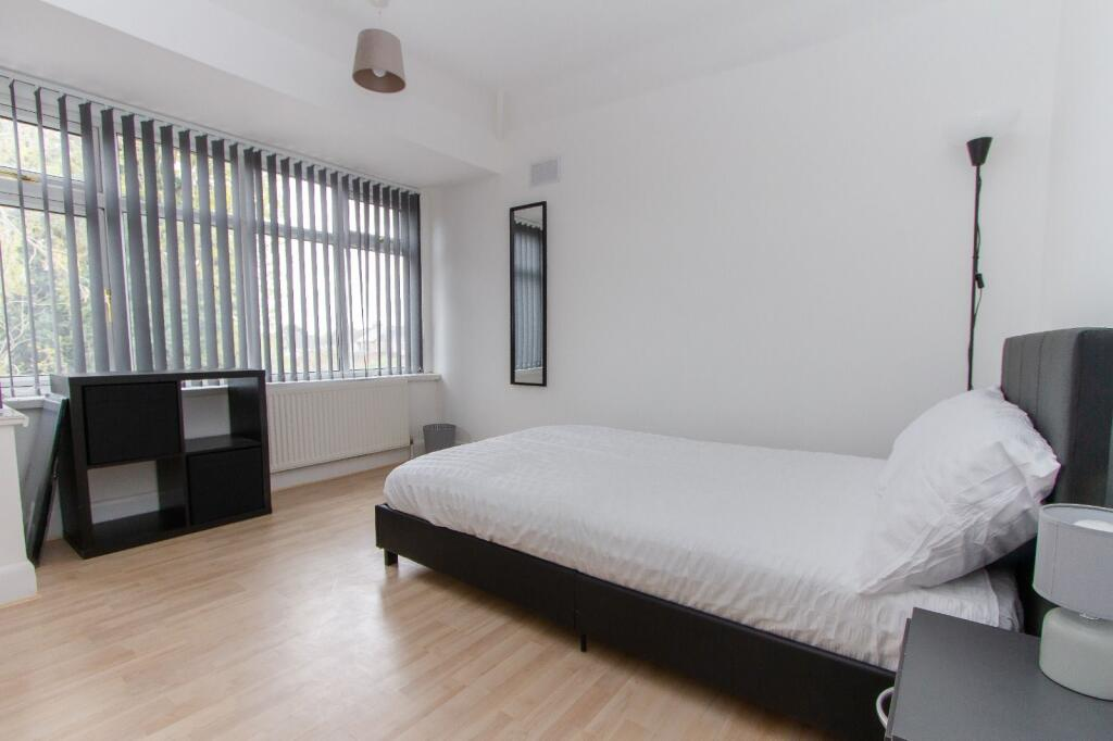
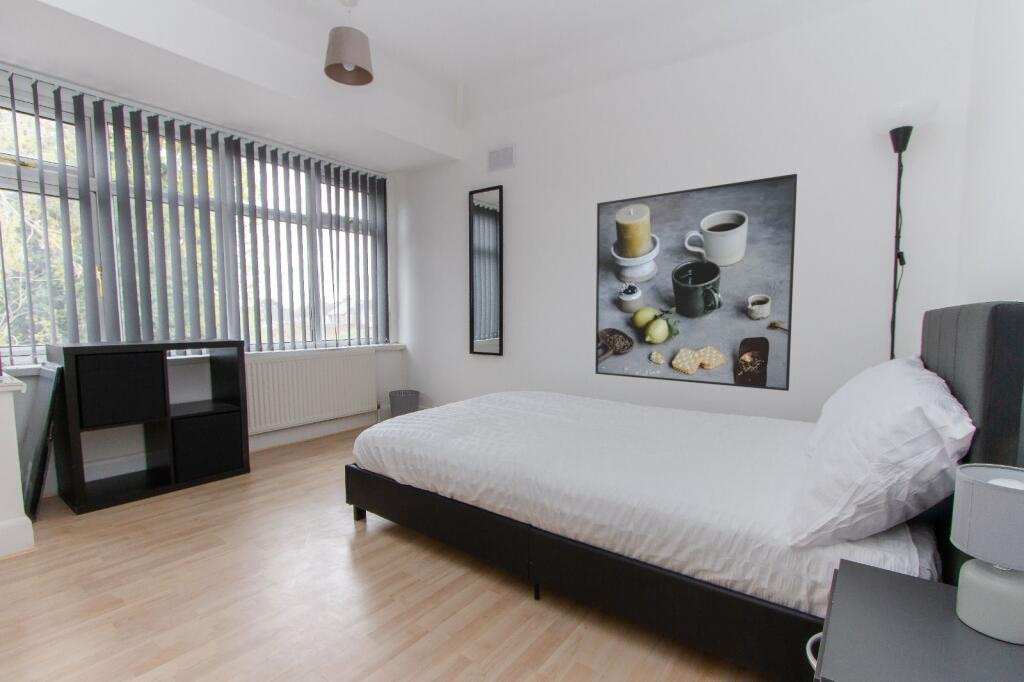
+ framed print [594,173,798,392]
